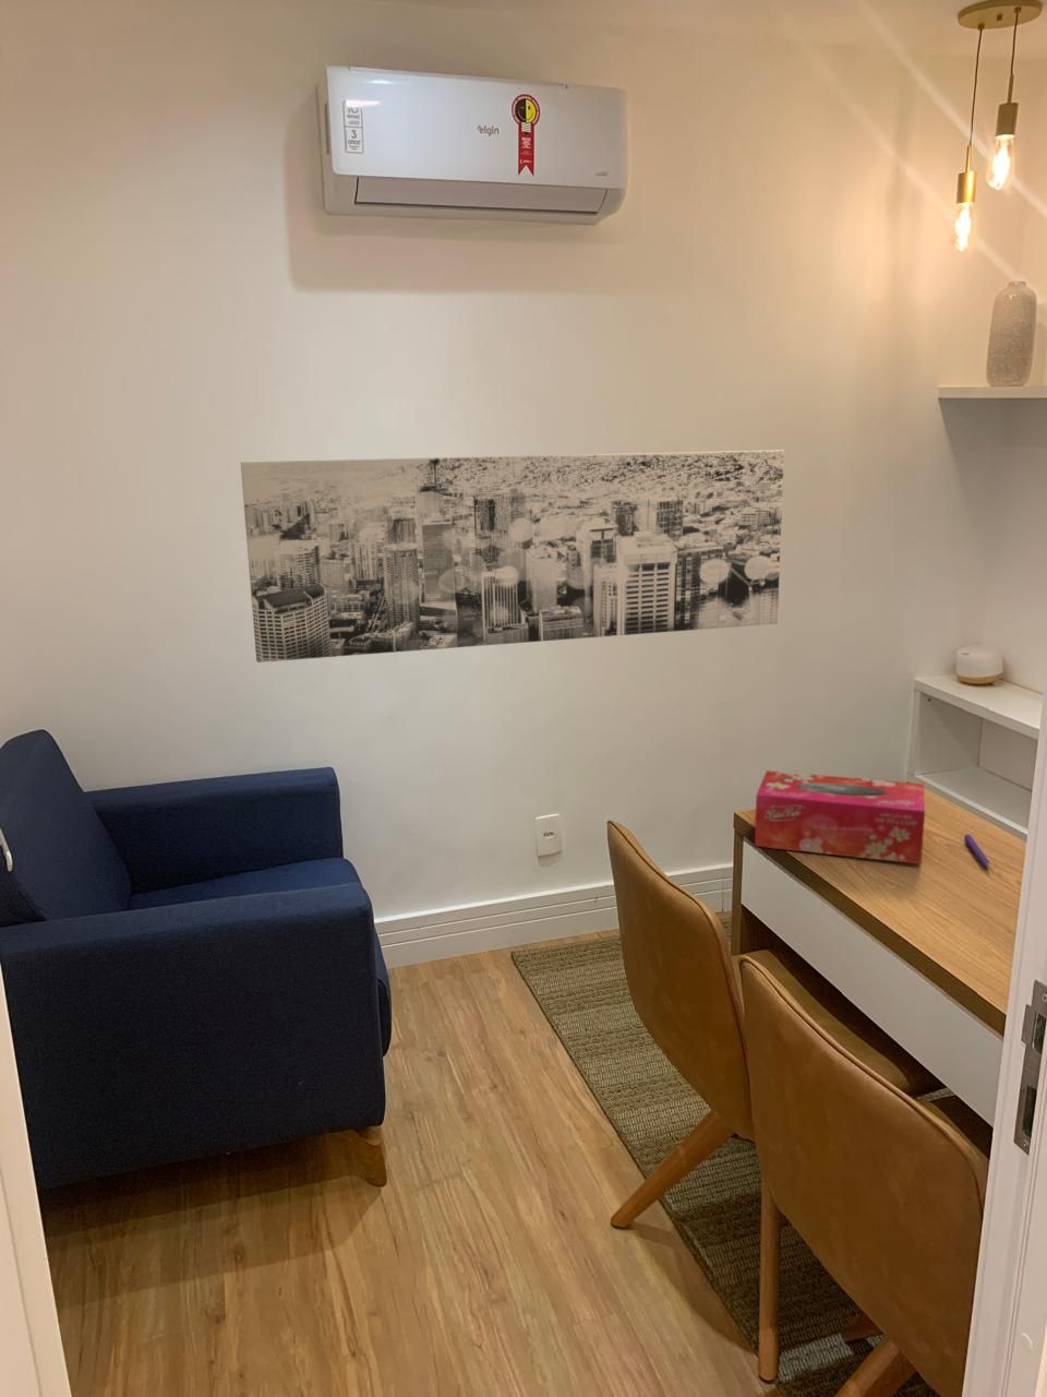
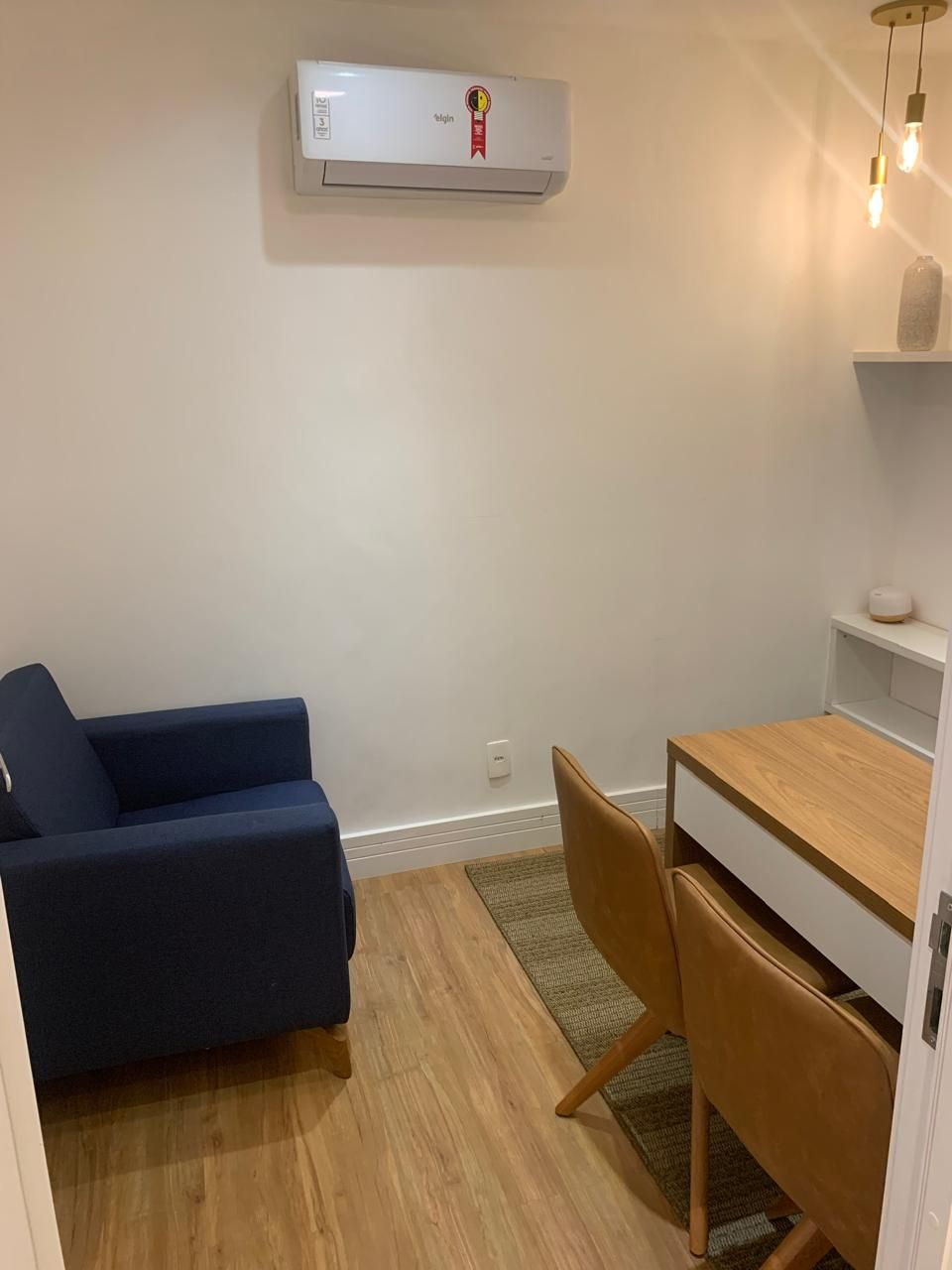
- pen [963,833,990,869]
- tissue box [753,769,926,866]
- wall art [240,449,785,663]
